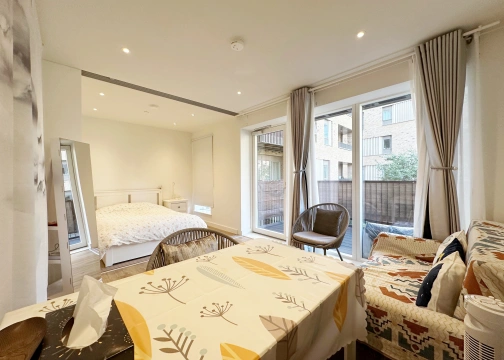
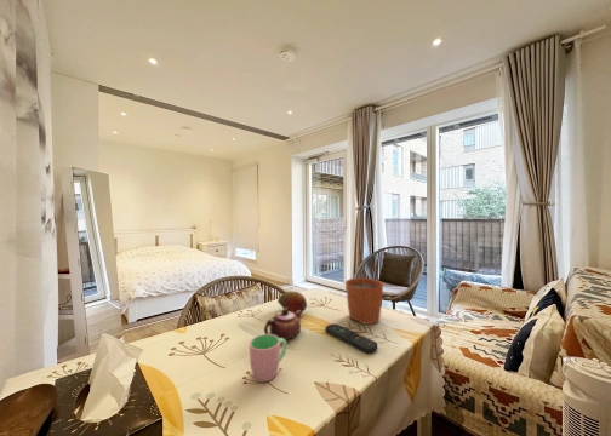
+ cup [249,333,289,383]
+ teapot [263,308,303,342]
+ plant pot [344,265,384,326]
+ fruit [276,291,308,314]
+ remote control [325,322,378,355]
